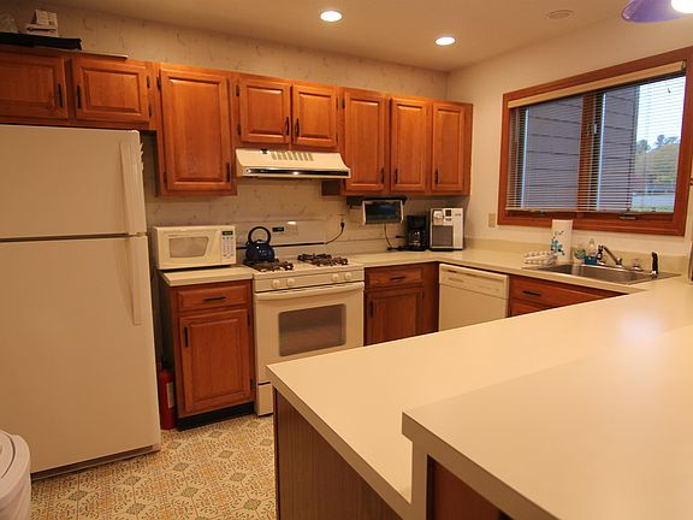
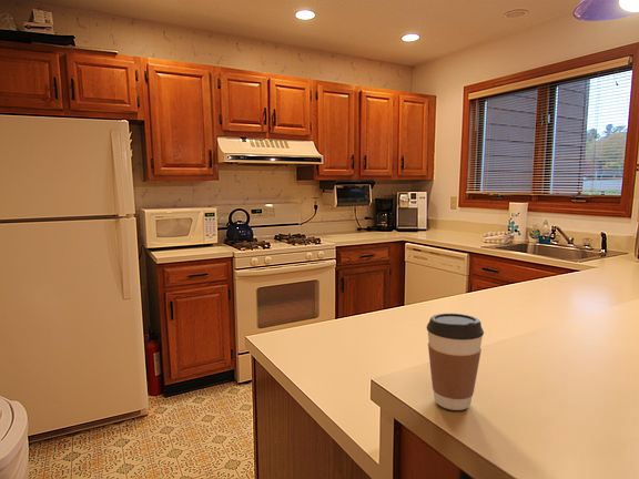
+ coffee cup [426,313,485,411]
